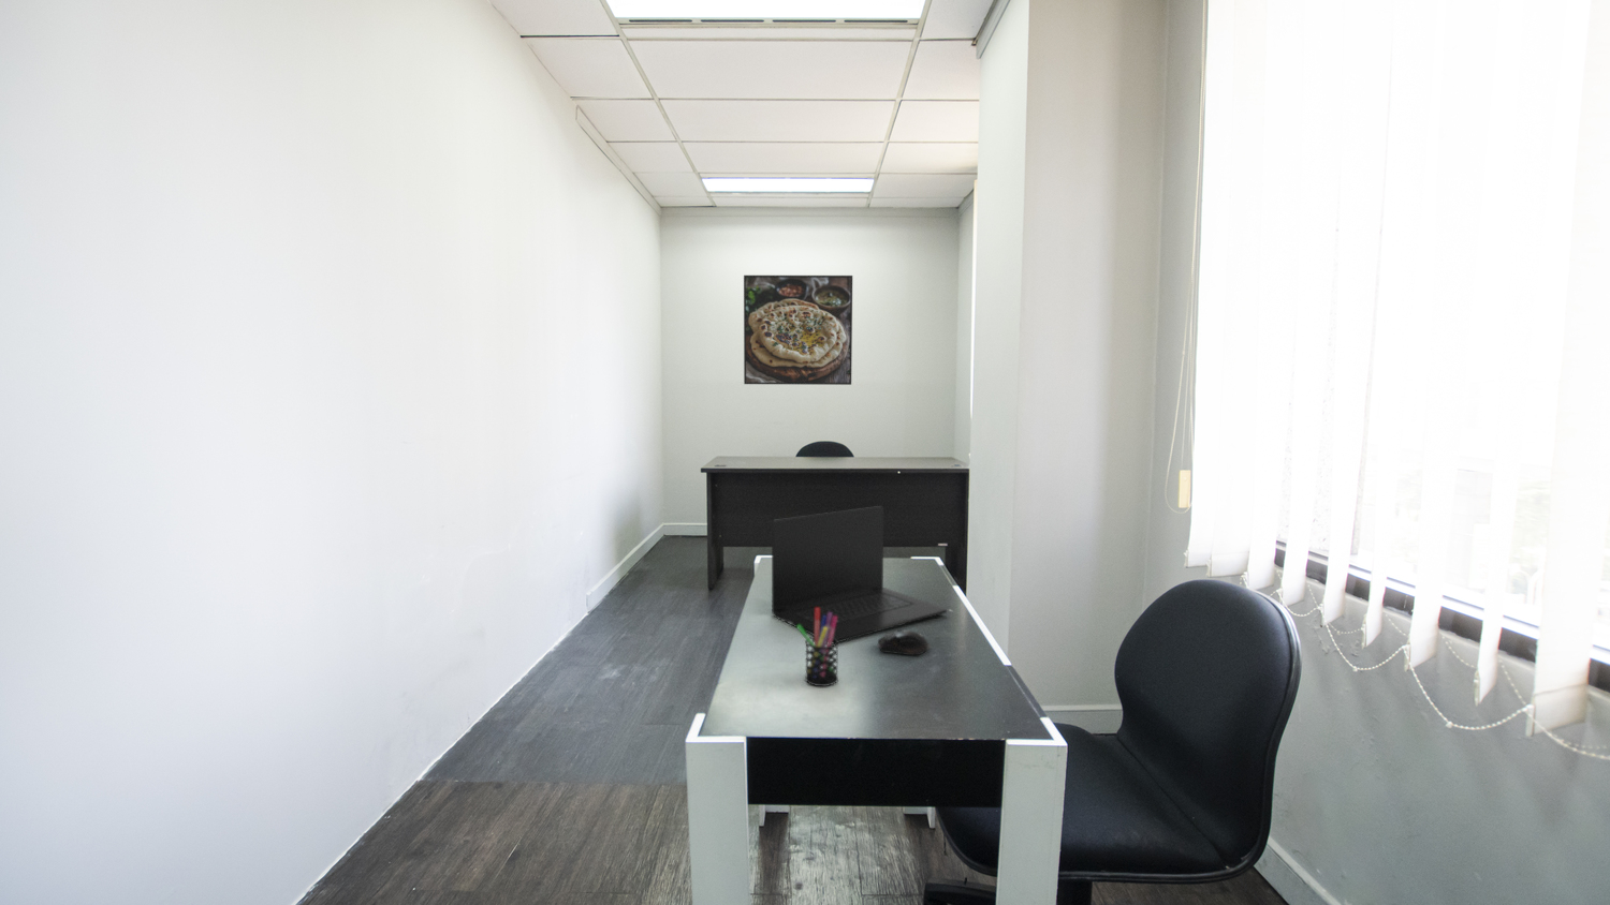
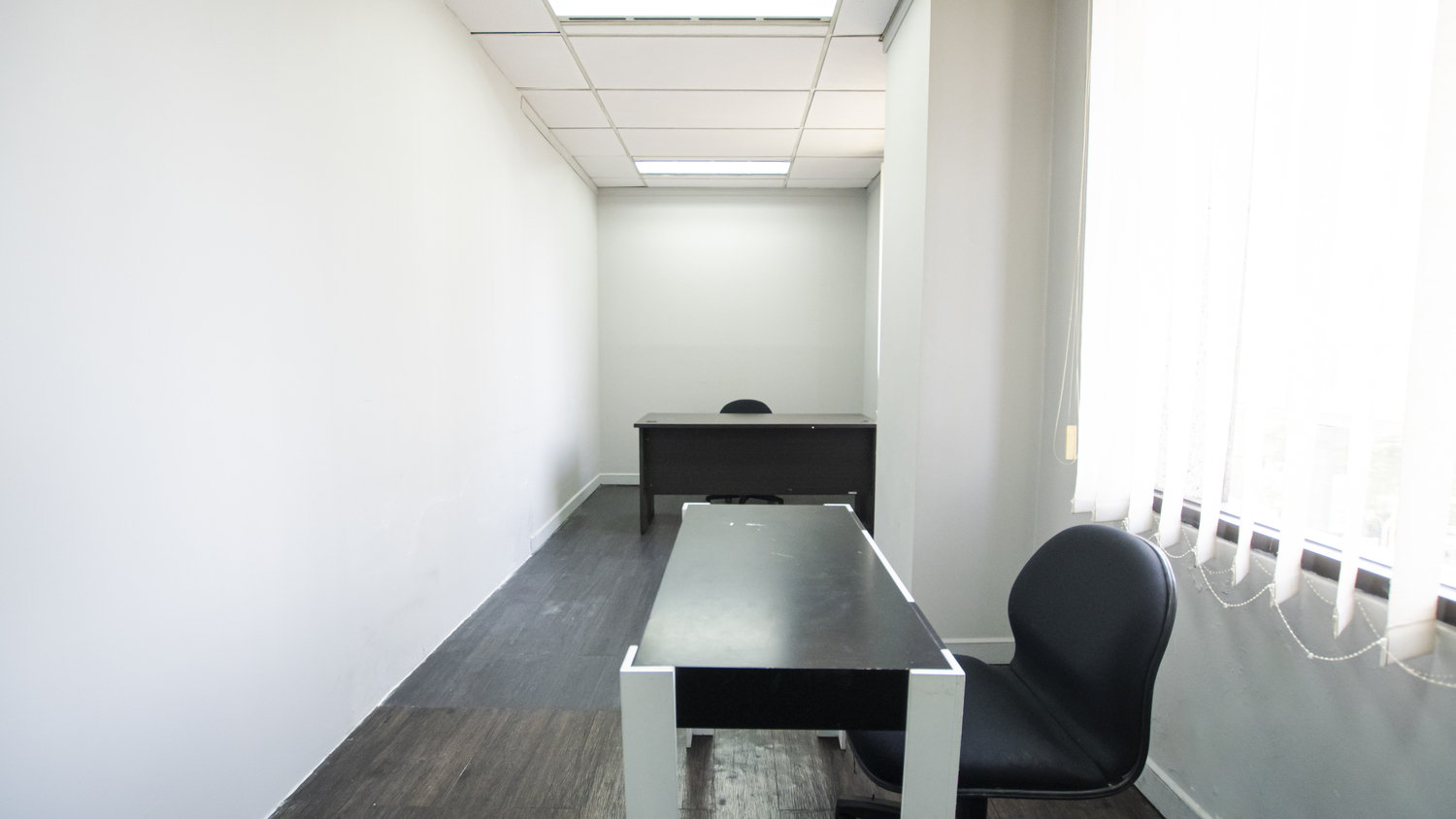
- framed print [743,274,854,386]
- pen holder [796,608,839,687]
- laptop [771,505,948,644]
- computer mouse [877,629,932,656]
